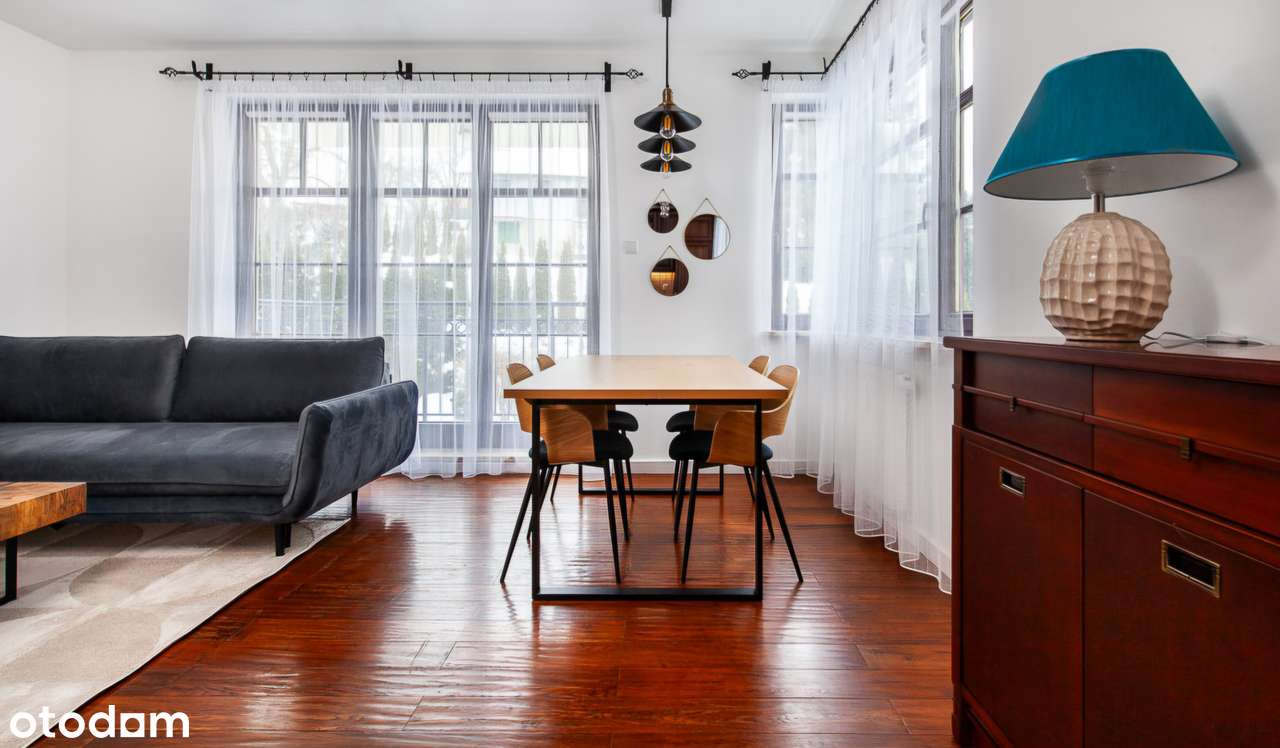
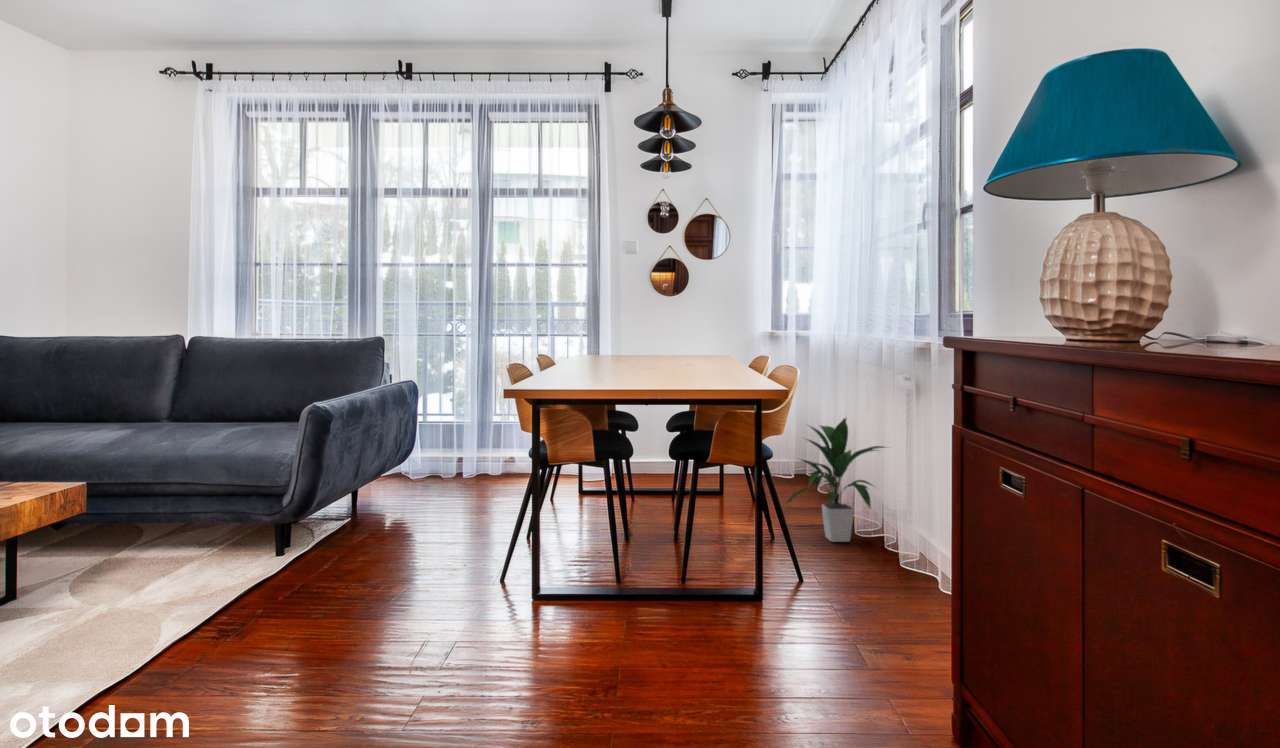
+ indoor plant [782,416,892,543]
